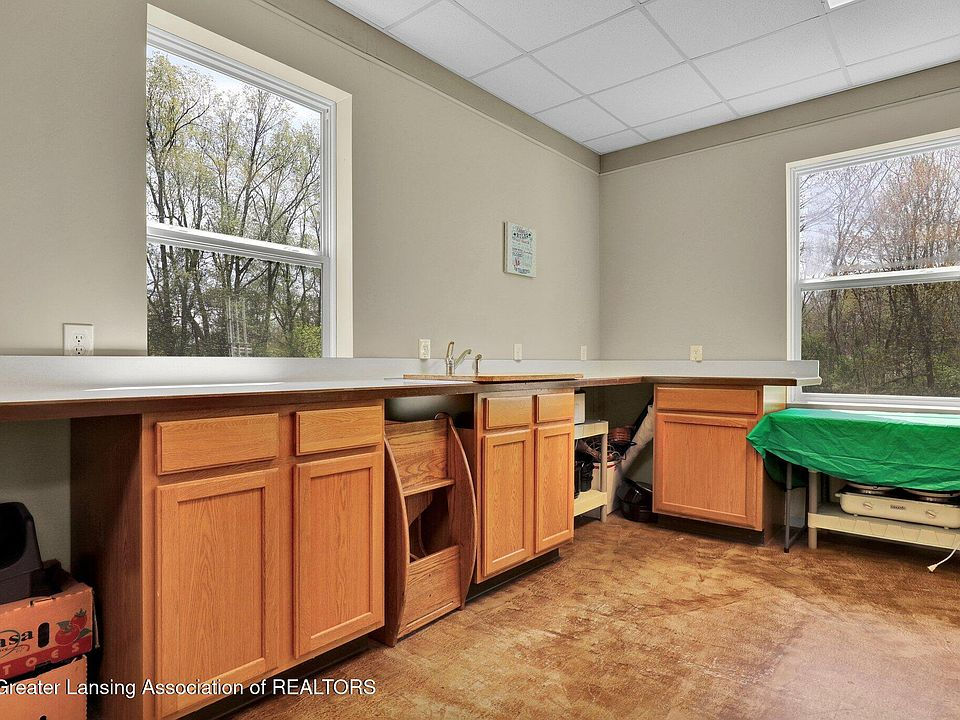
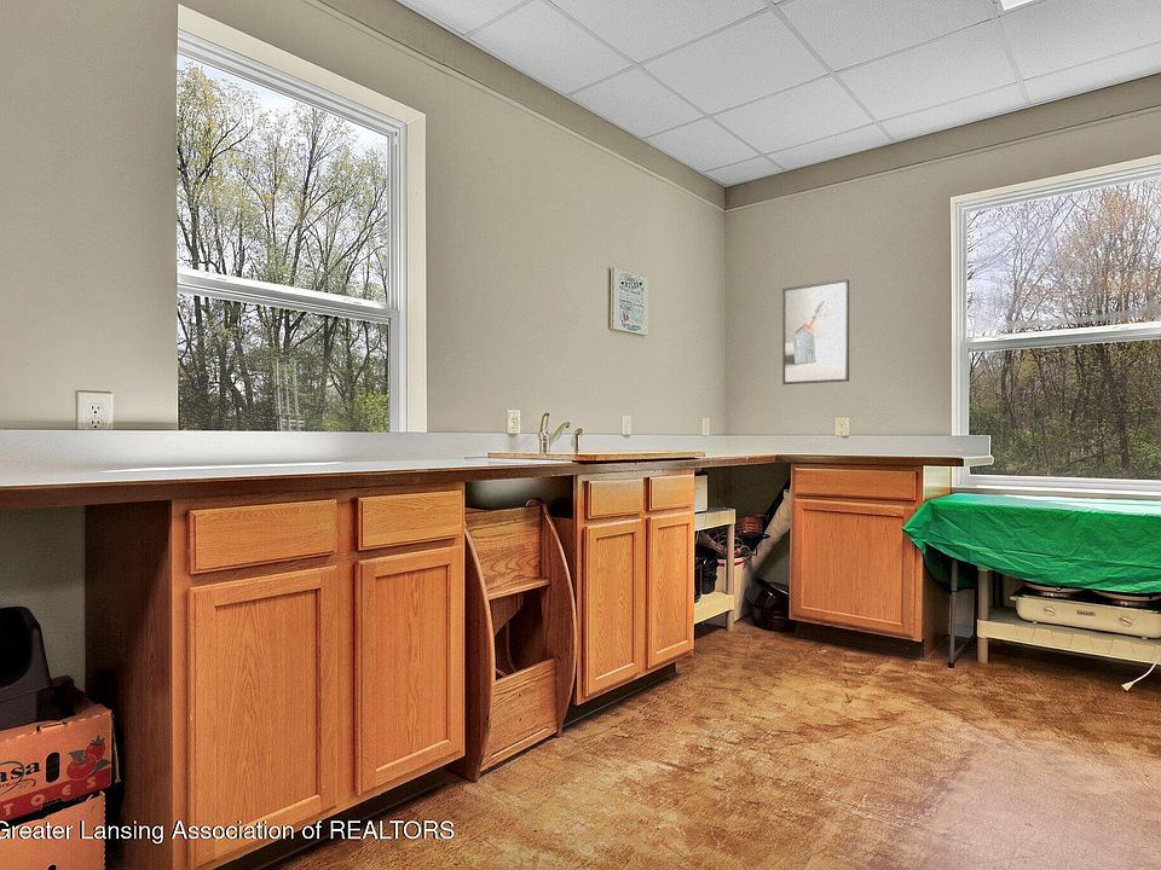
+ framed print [781,278,850,385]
